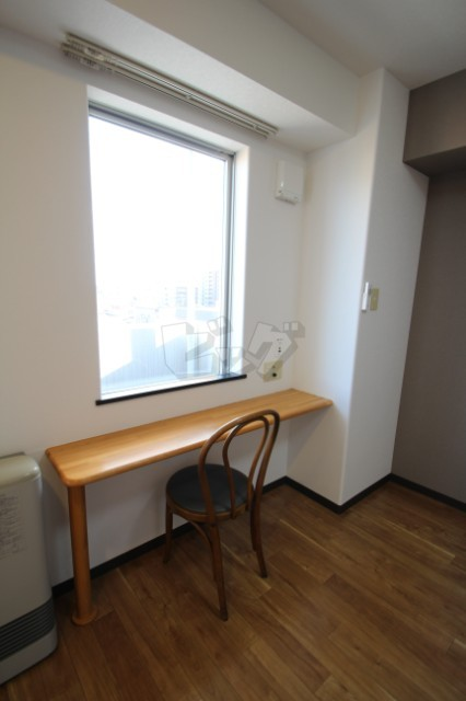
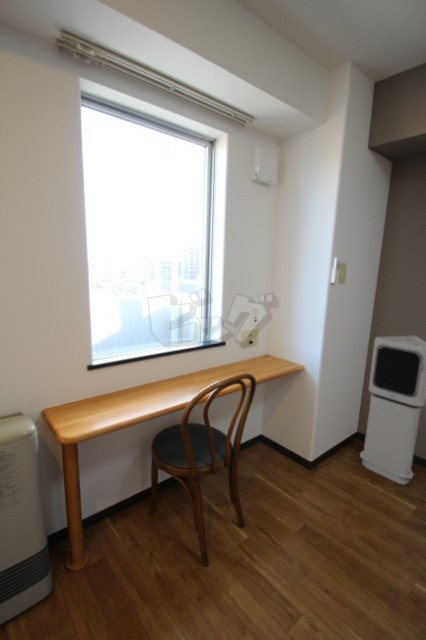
+ air purifier [359,335,426,486]
